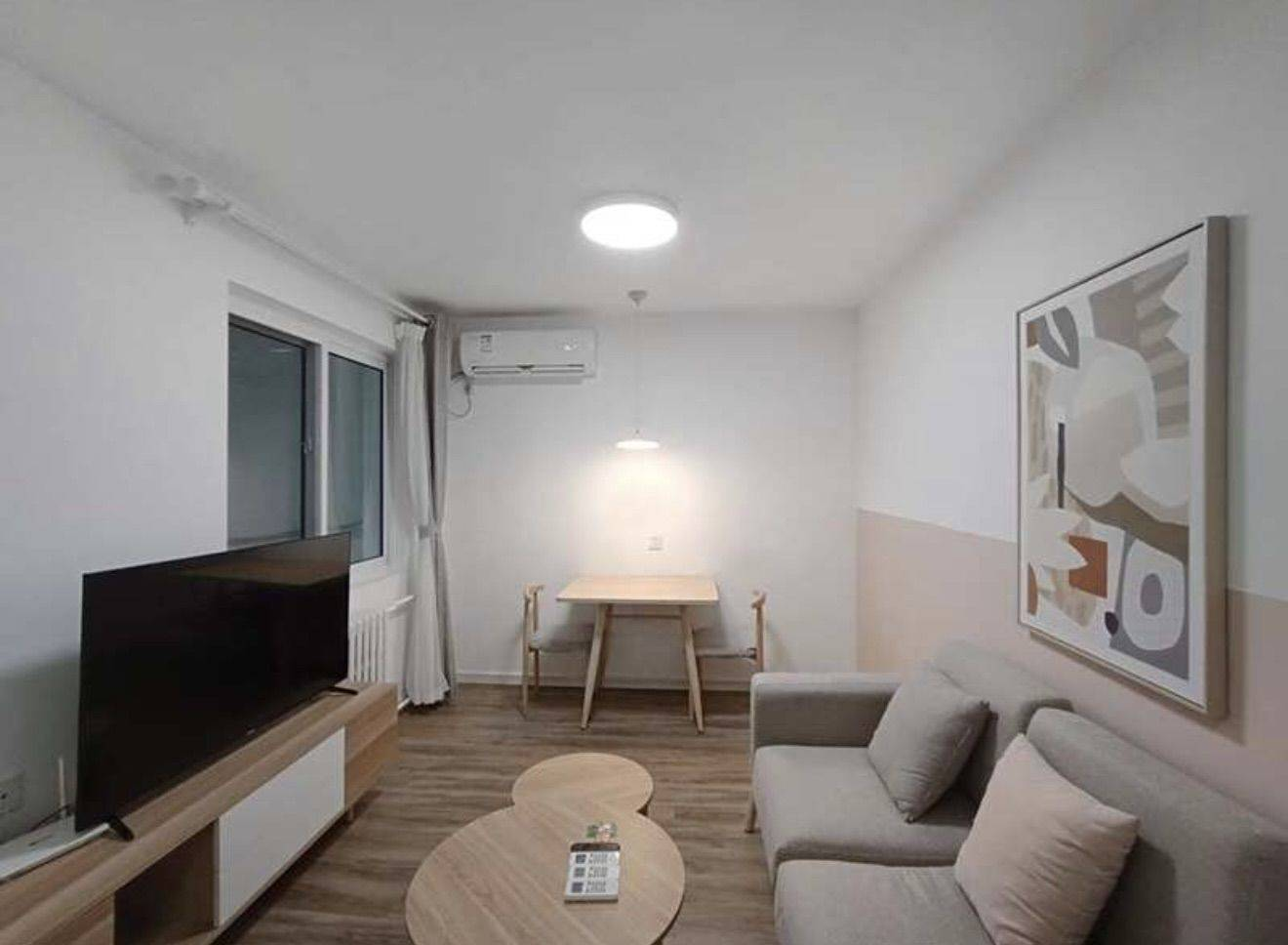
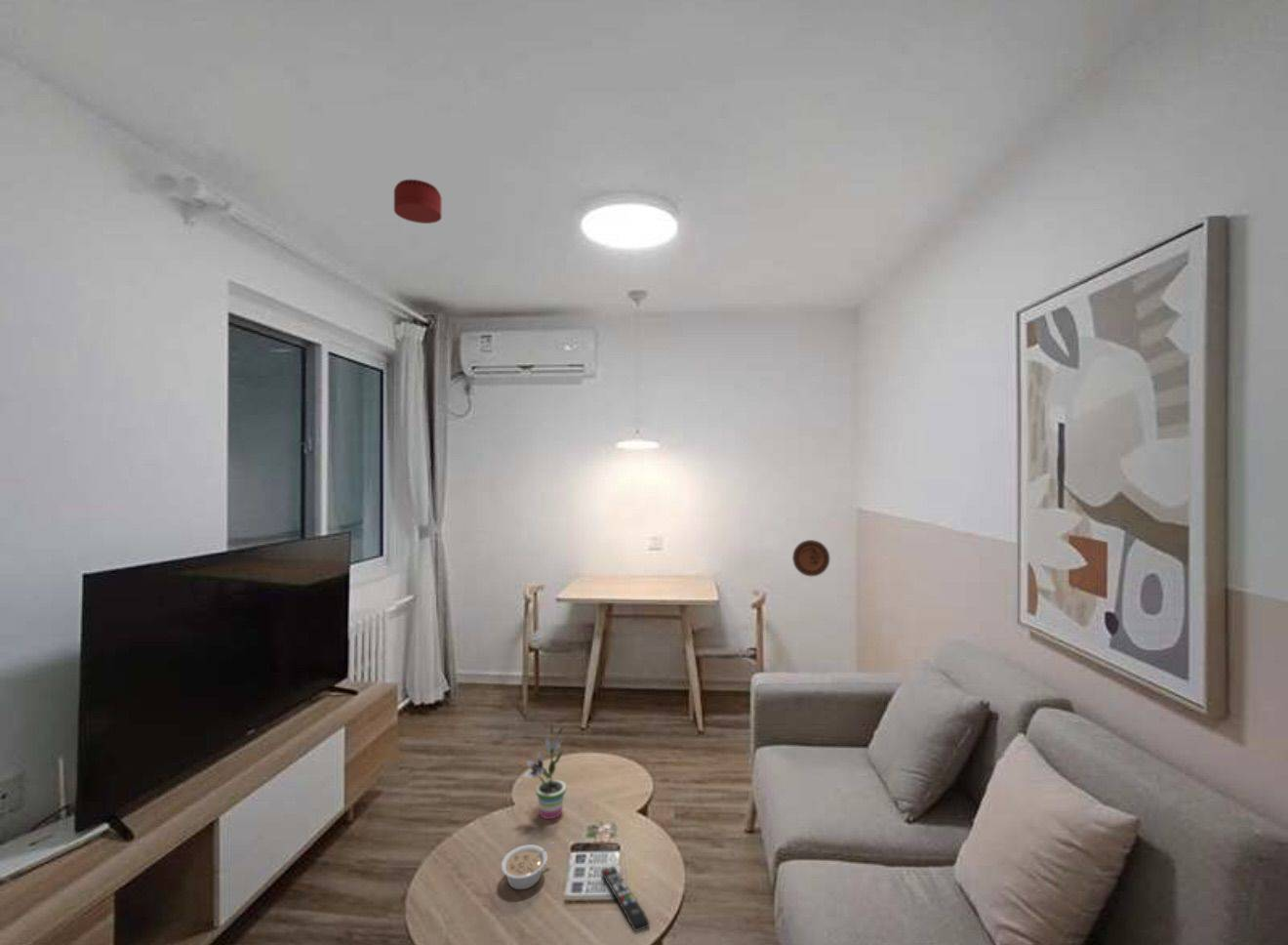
+ legume [501,841,554,890]
+ smoke detector [393,179,442,225]
+ decorative plate [791,539,830,577]
+ remote control [600,865,651,933]
+ potted plant [522,721,567,820]
